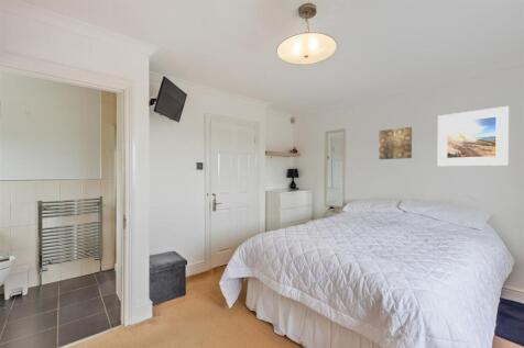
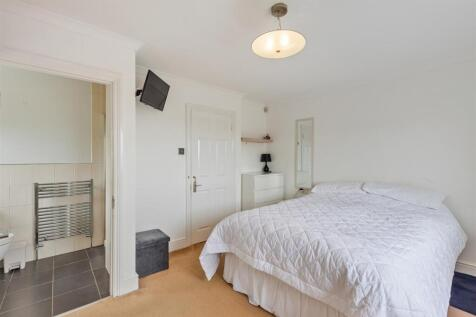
- wall art [378,126,413,160]
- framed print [437,105,510,167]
